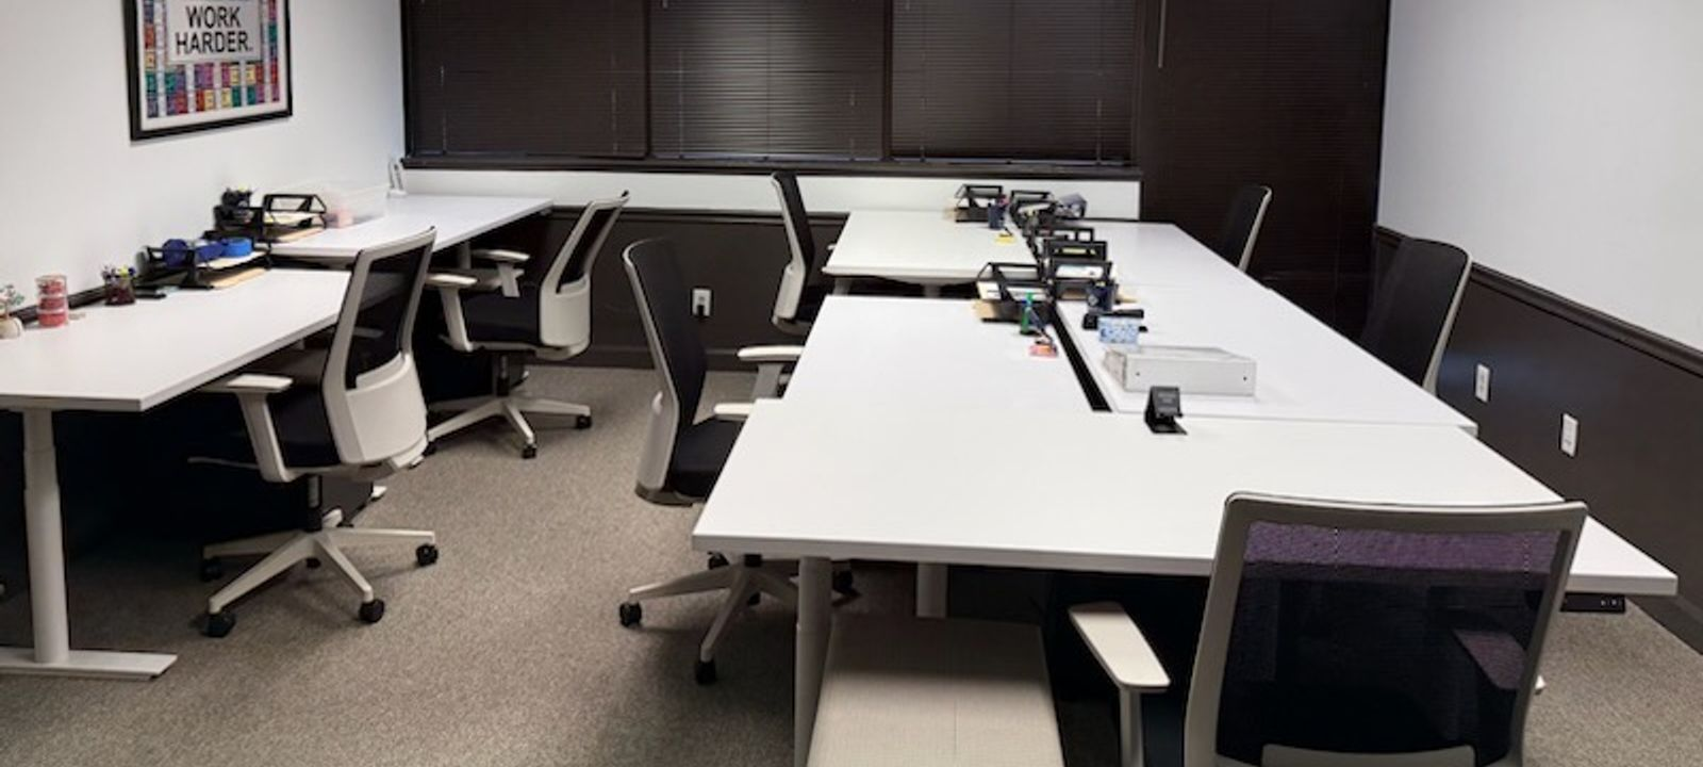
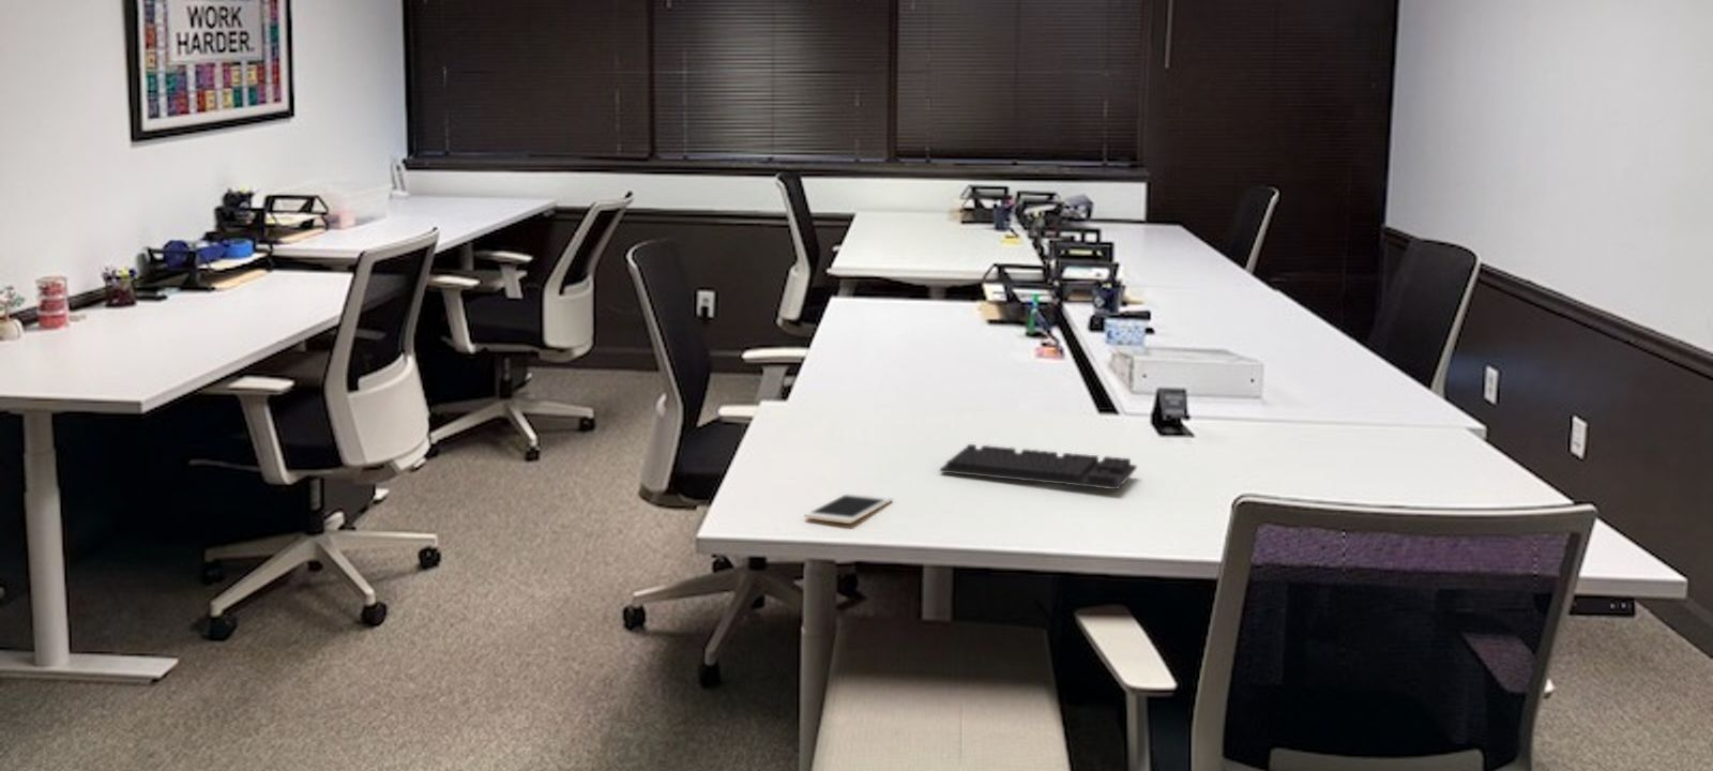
+ keyboard [938,443,1138,490]
+ cell phone [804,491,894,524]
